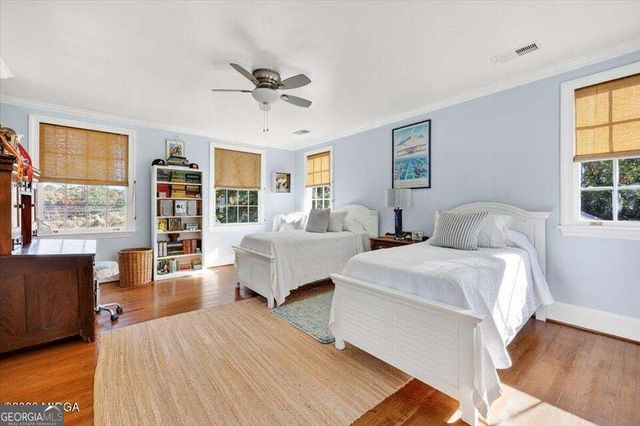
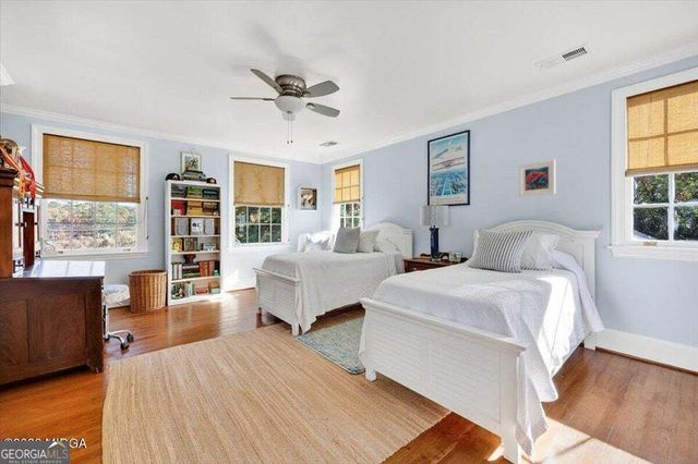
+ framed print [518,159,557,197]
